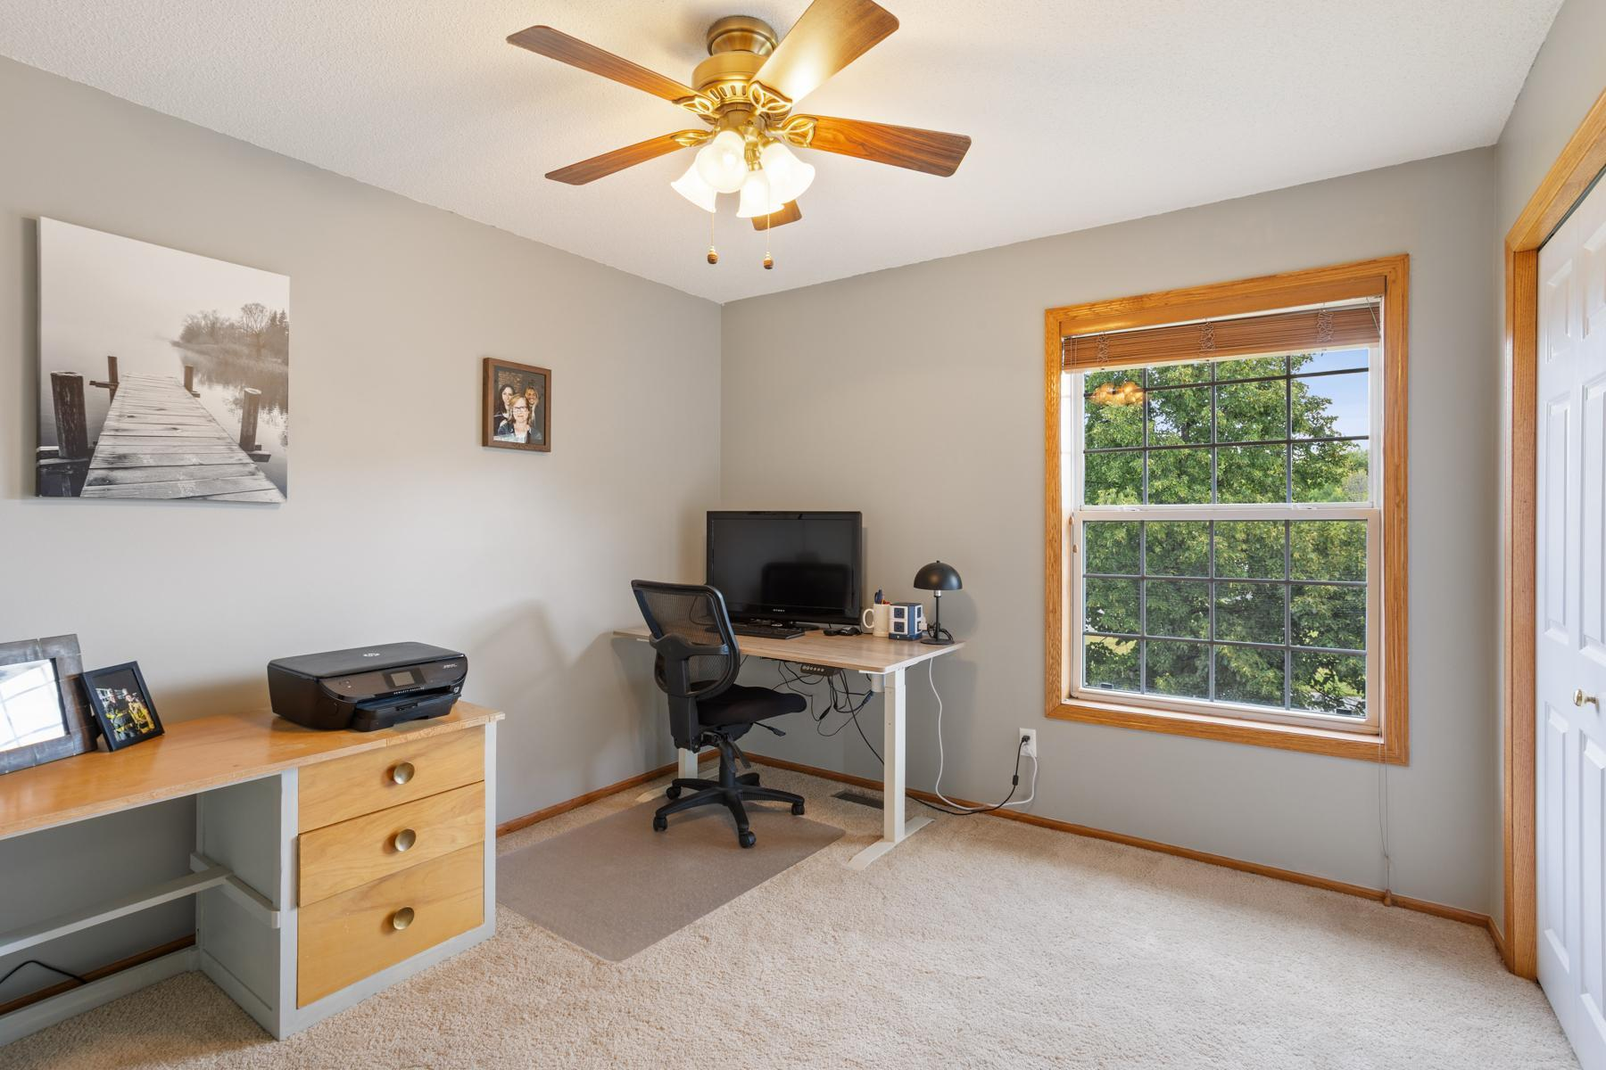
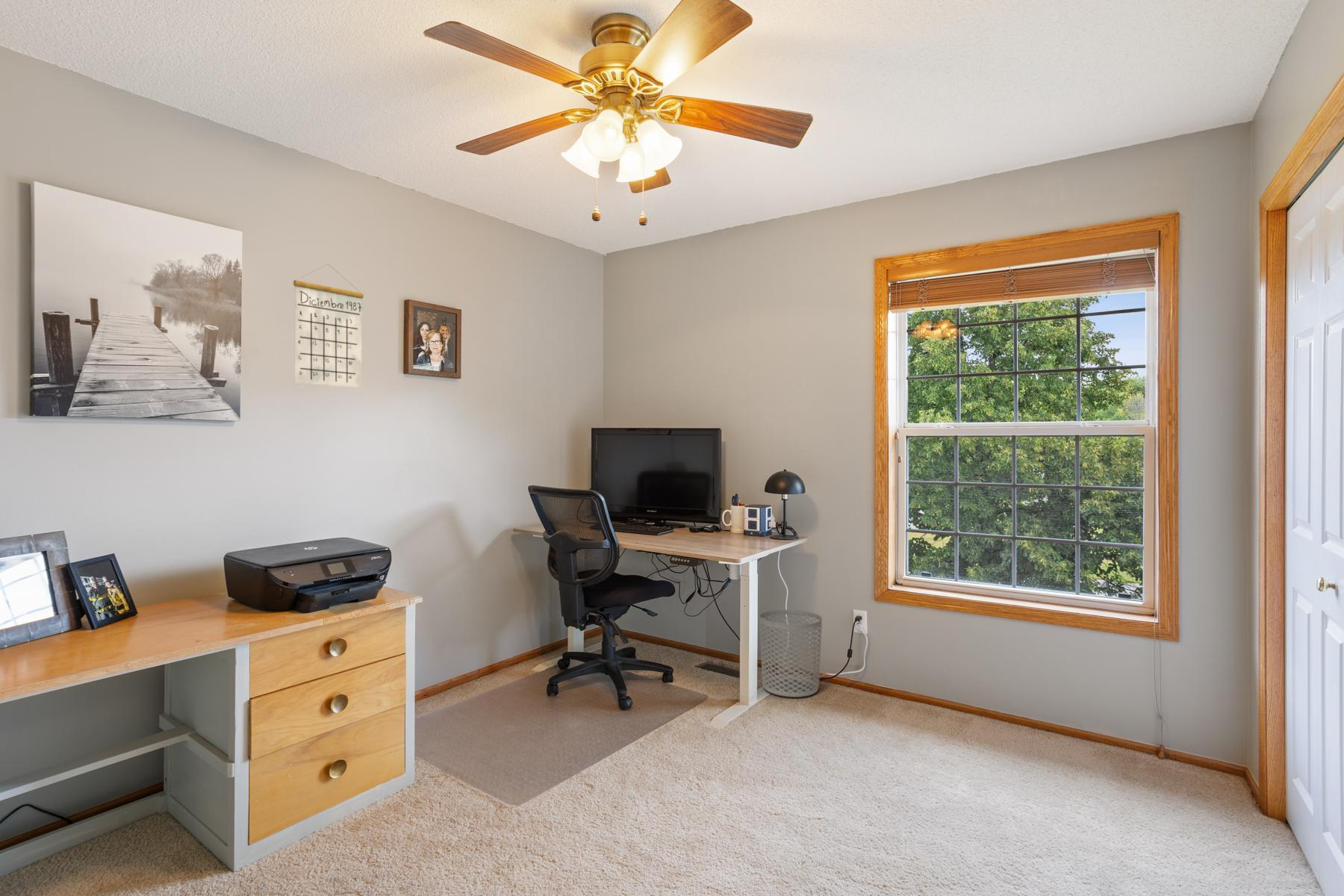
+ waste bin [759,609,823,698]
+ calendar [293,263,364,388]
